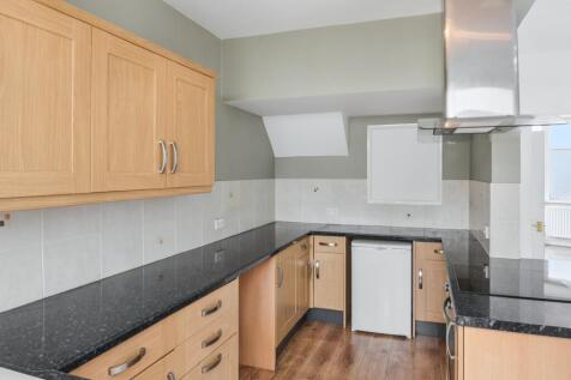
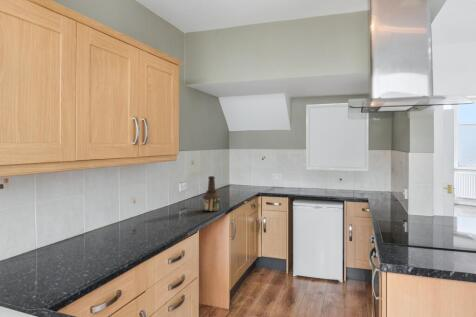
+ bottle [202,175,221,212]
